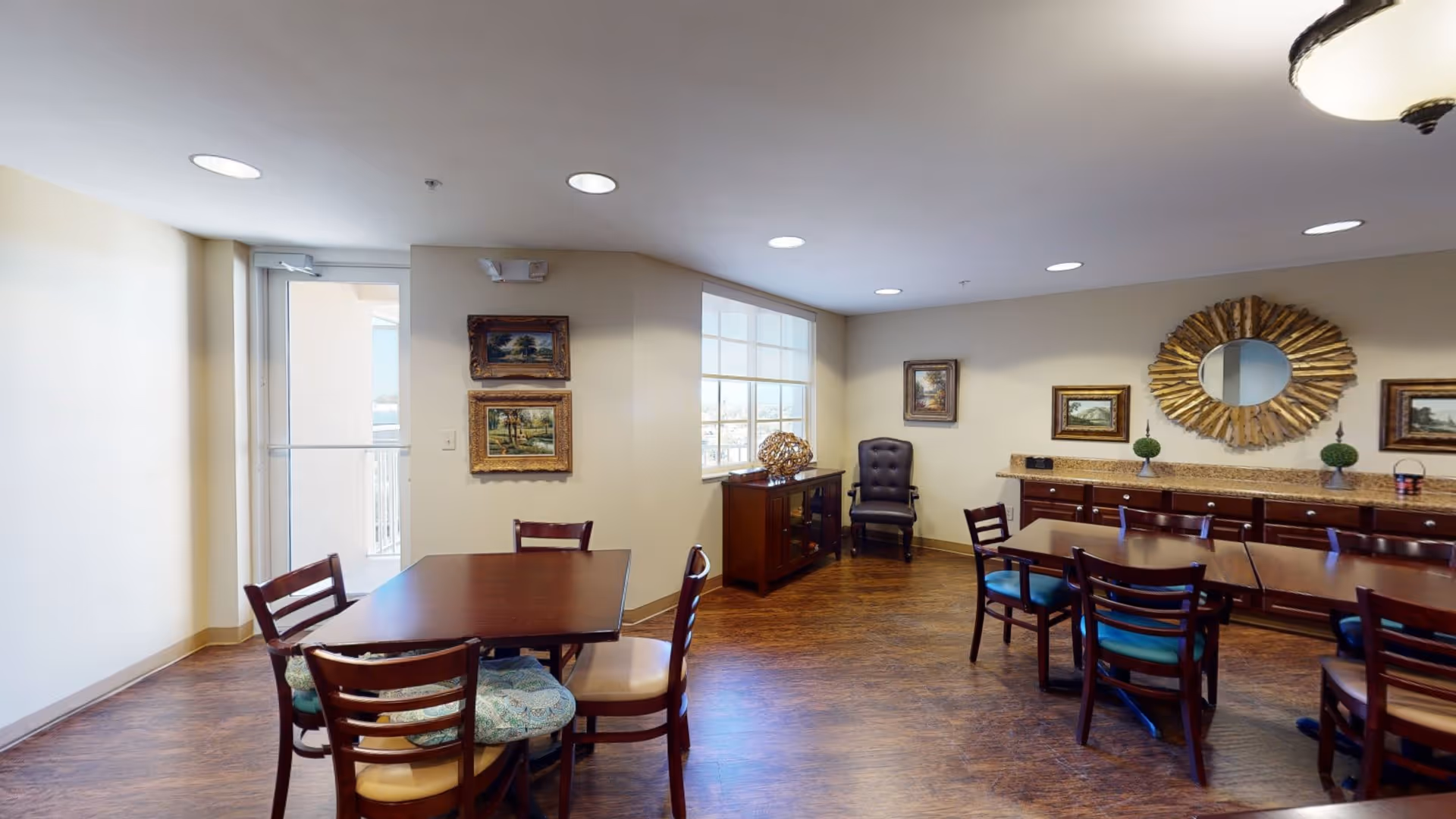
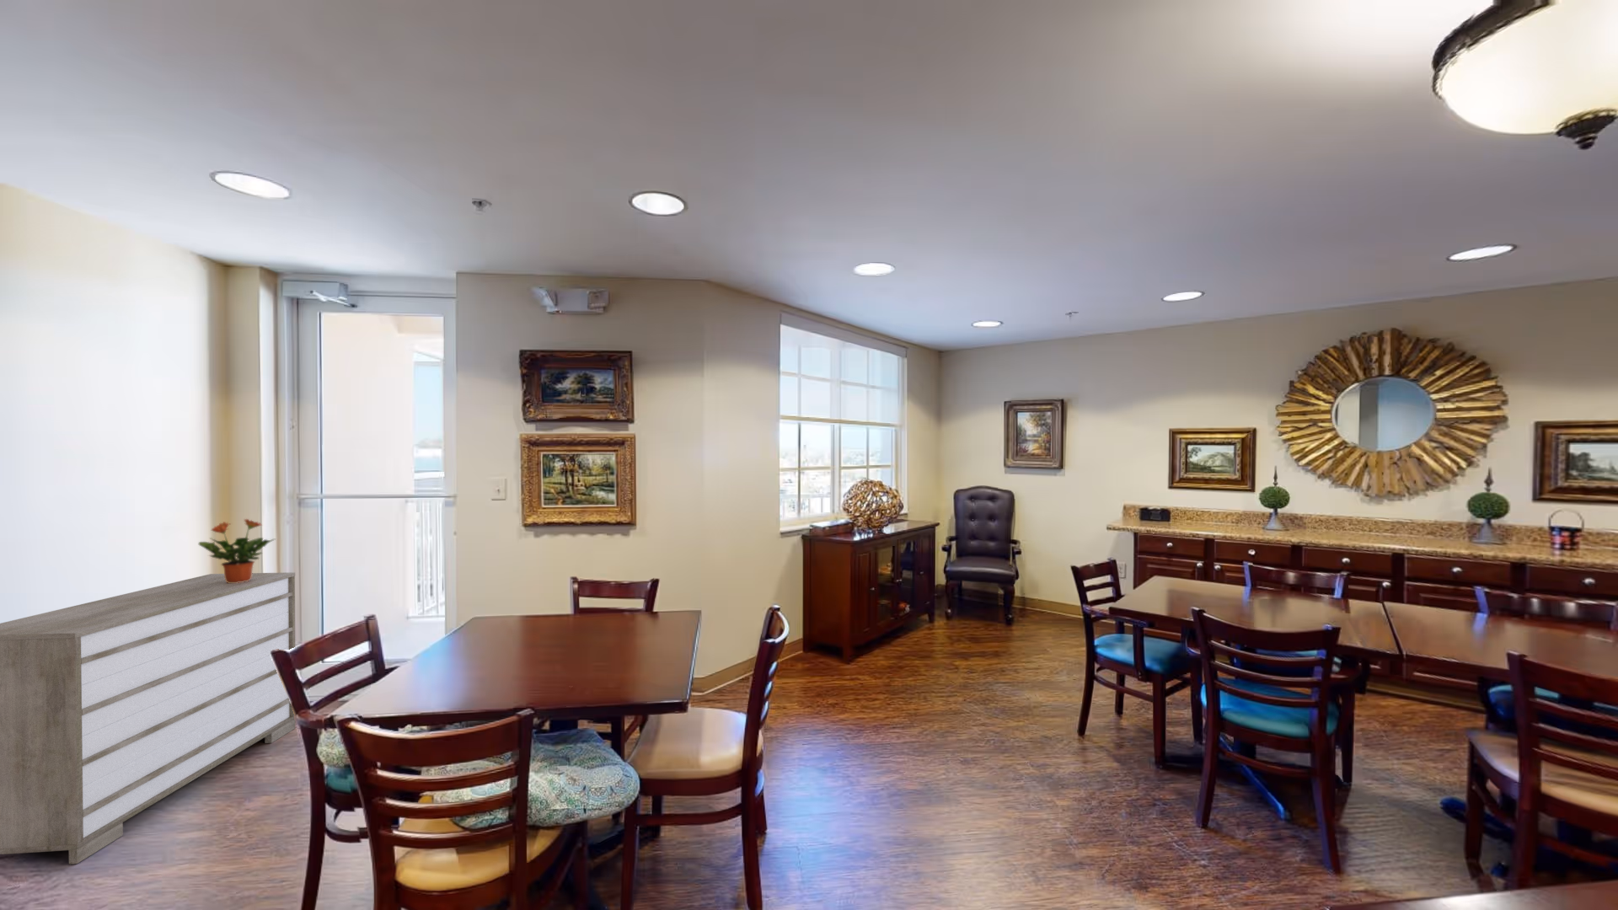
+ dresser [0,571,296,866]
+ potted plant [198,518,276,583]
